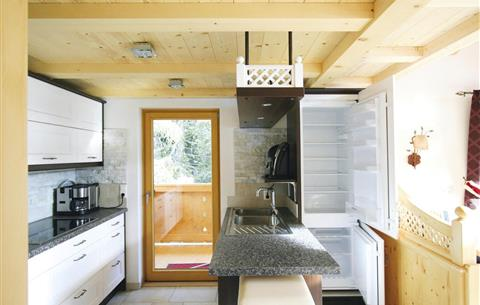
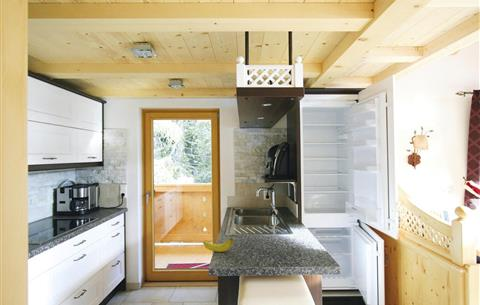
+ fruit [202,233,235,253]
